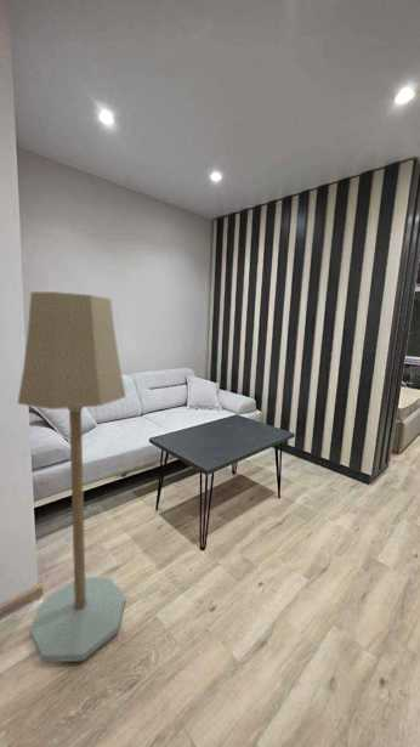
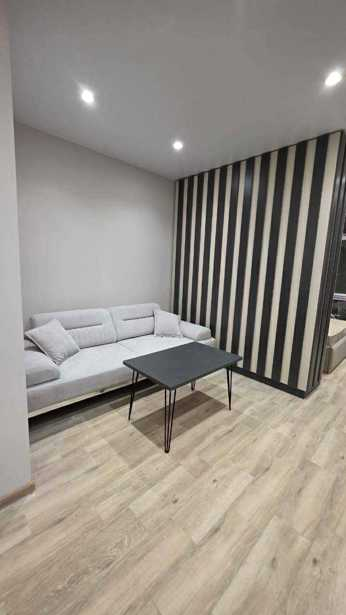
- floor lamp [17,290,127,663]
